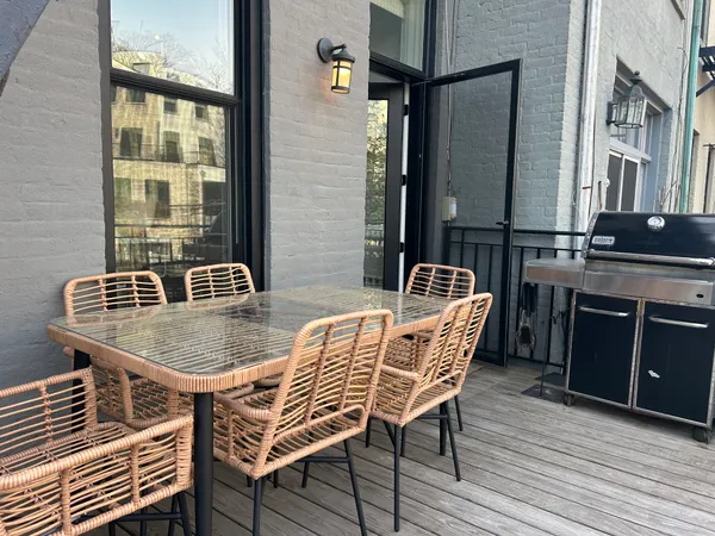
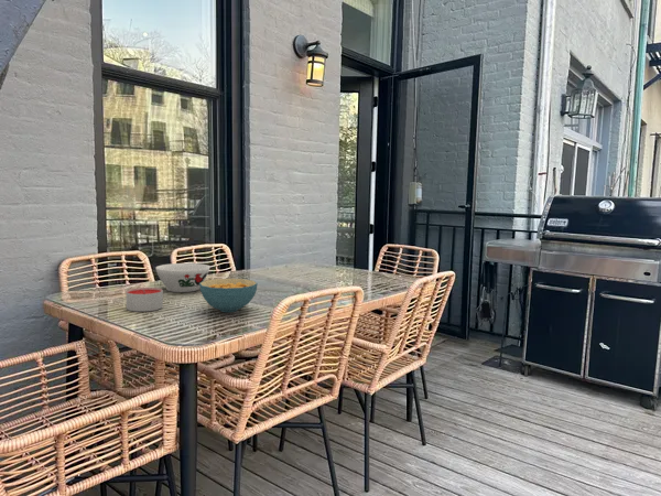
+ cereal bowl [199,278,259,313]
+ candle [126,287,164,313]
+ bowl [154,262,210,293]
